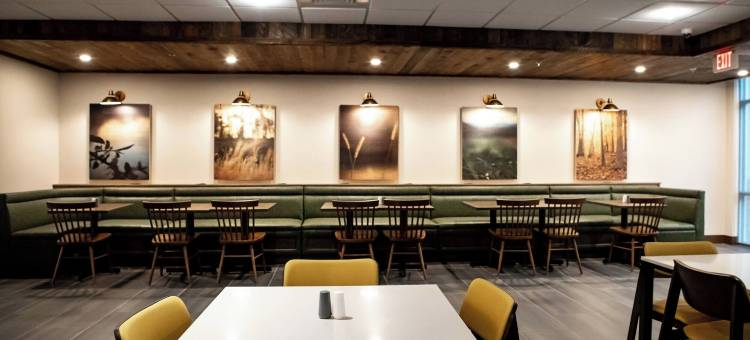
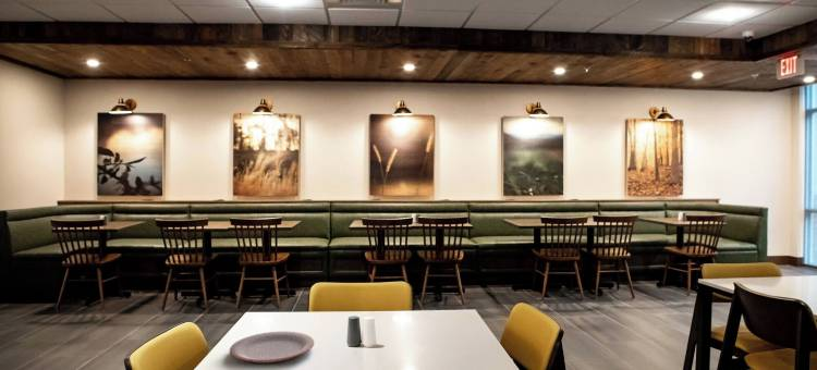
+ plate [229,331,315,363]
